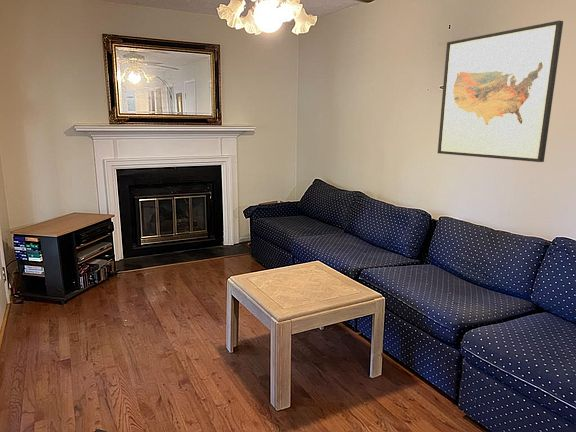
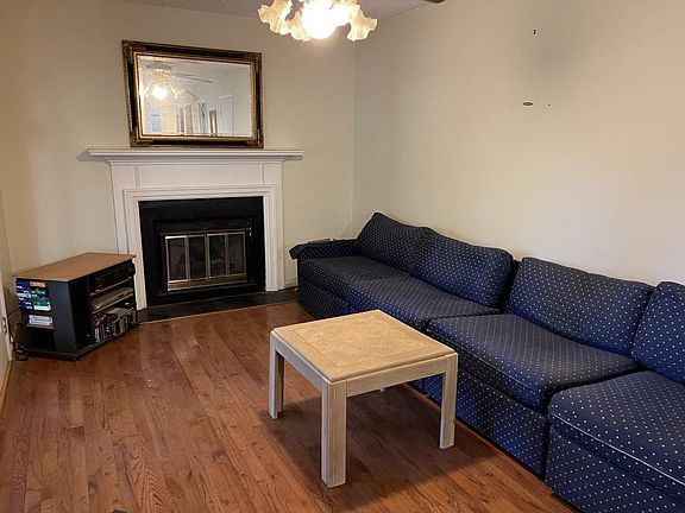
- wall art [437,19,564,163]
